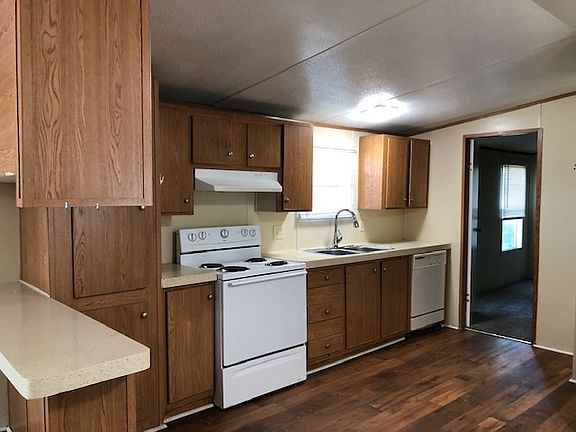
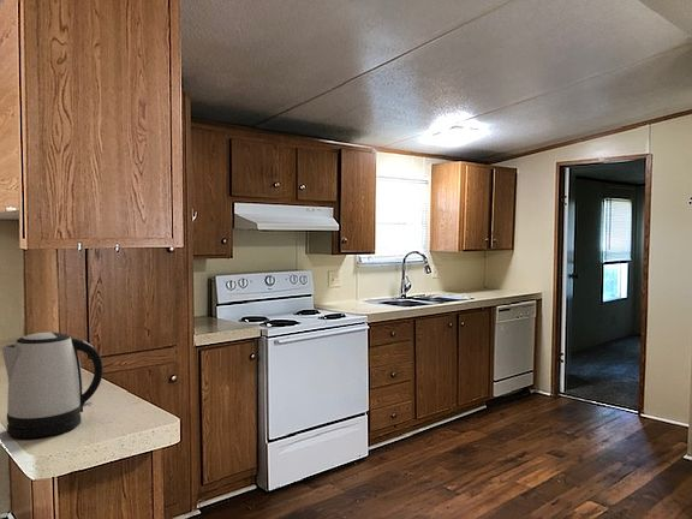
+ kettle [0,330,105,439]
